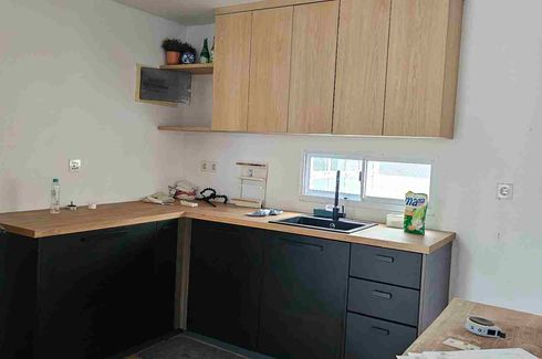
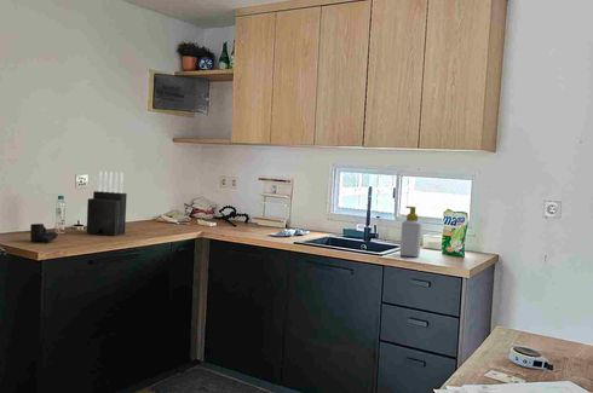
+ soap bottle [399,206,422,258]
+ knife block [86,171,128,237]
+ coffee mug [29,222,59,244]
